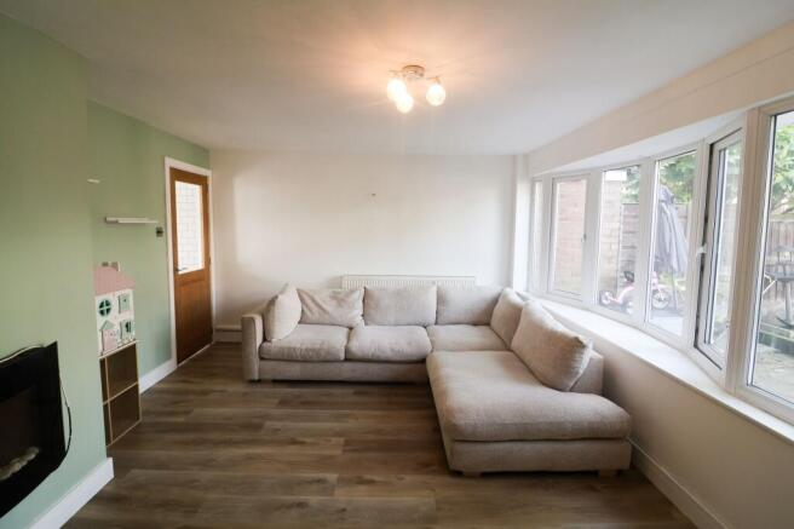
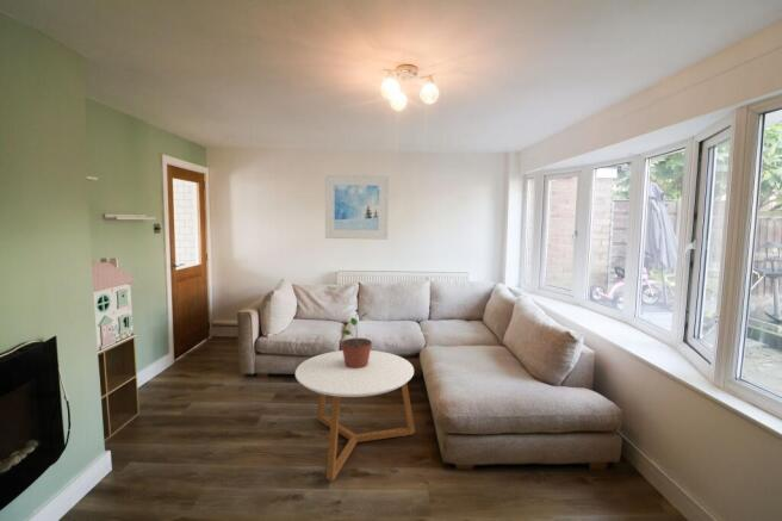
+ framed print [324,174,390,241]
+ coffee table [294,349,416,482]
+ potted plant [340,311,373,368]
